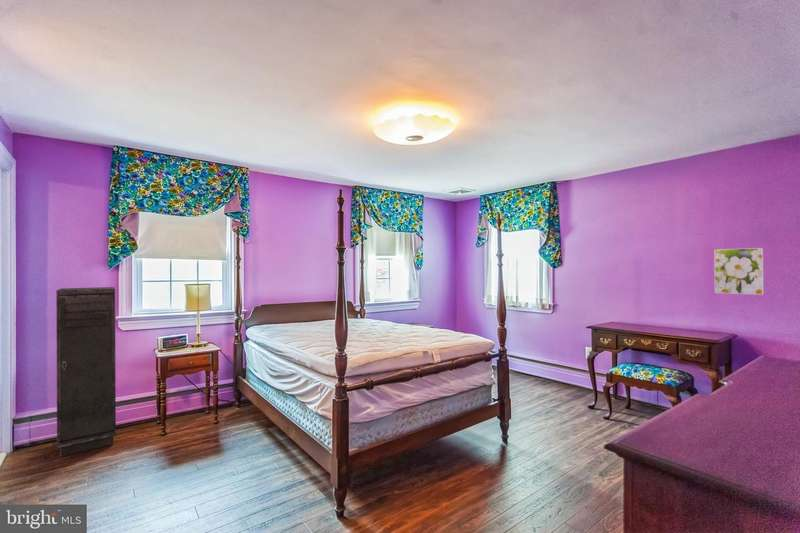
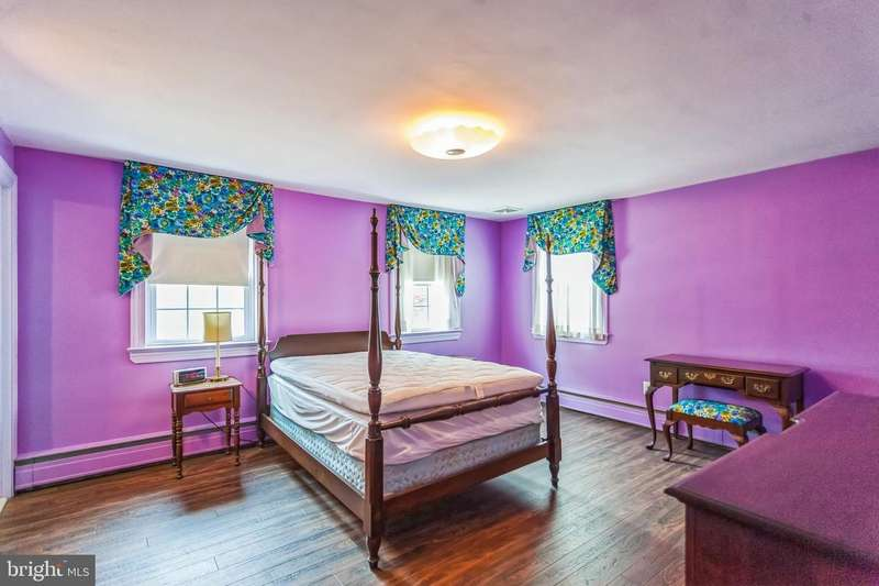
- storage cabinet [55,286,117,458]
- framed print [713,247,765,296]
